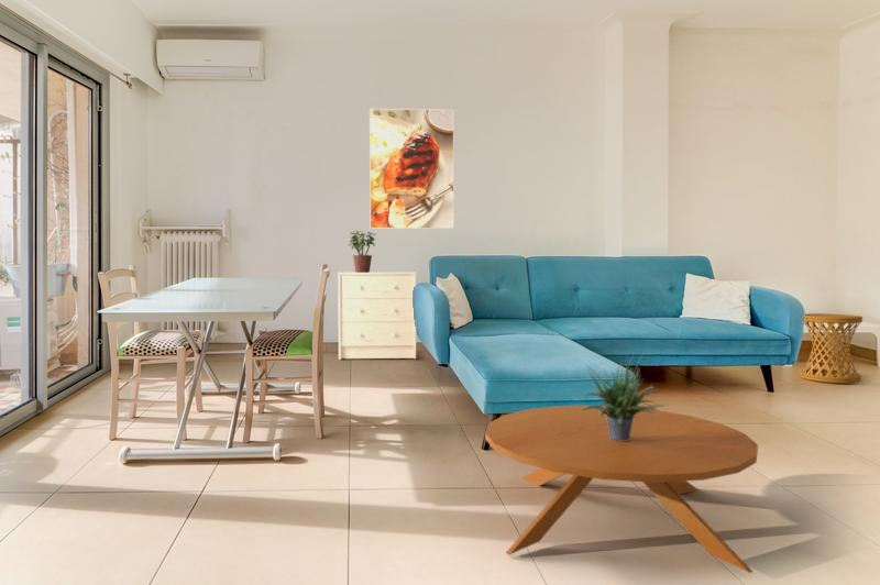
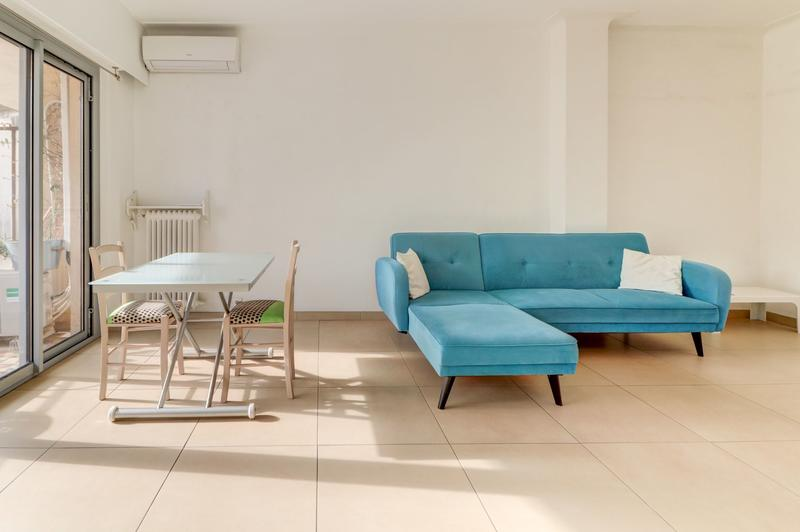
- coffee table [484,405,759,574]
- potted plant [348,229,376,273]
- dresser [337,271,417,361]
- side table [799,312,864,385]
- potted plant [582,352,668,441]
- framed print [369,108,455,230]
